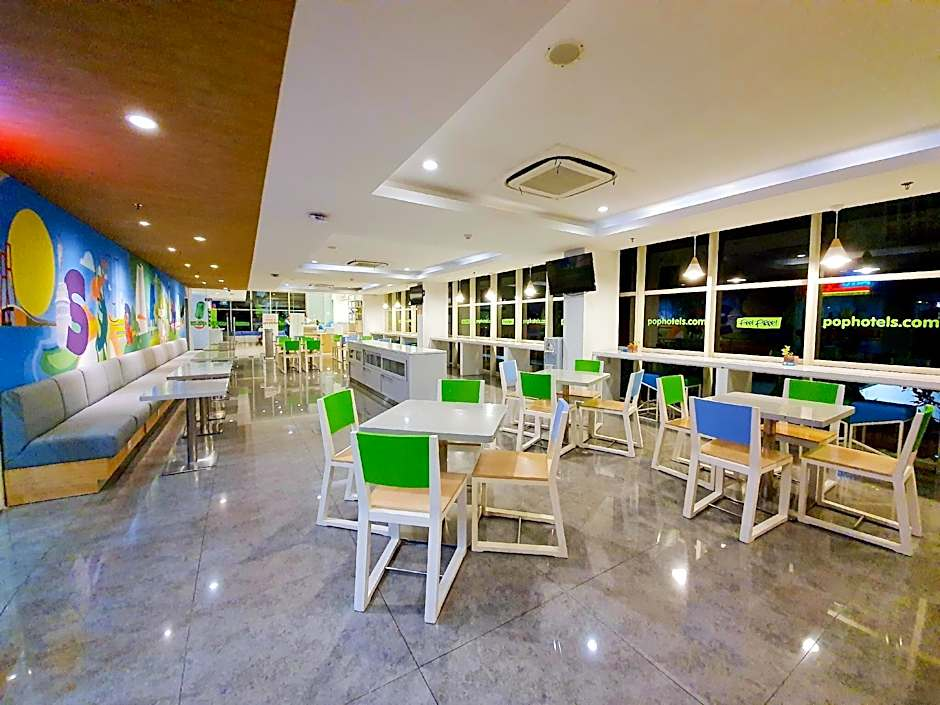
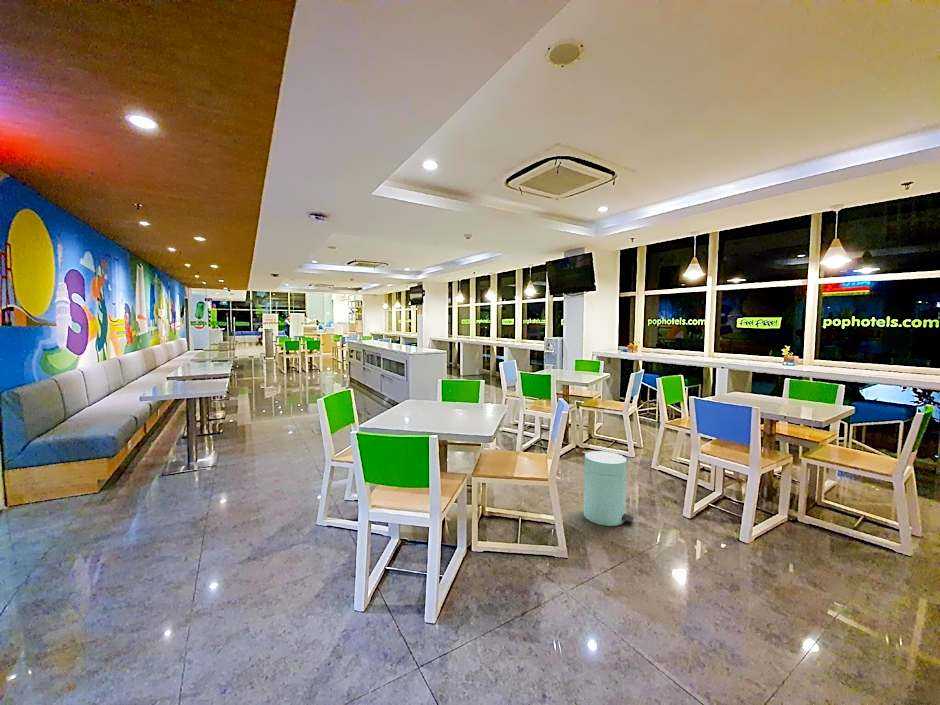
+ trash can [583,450,635,527]
